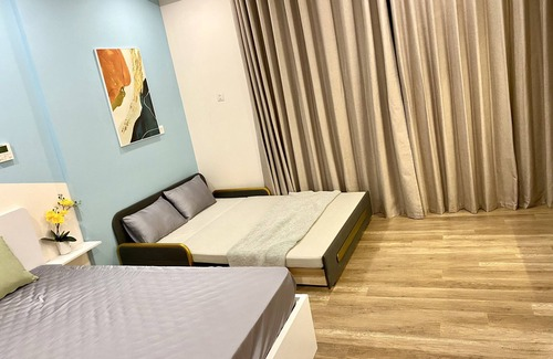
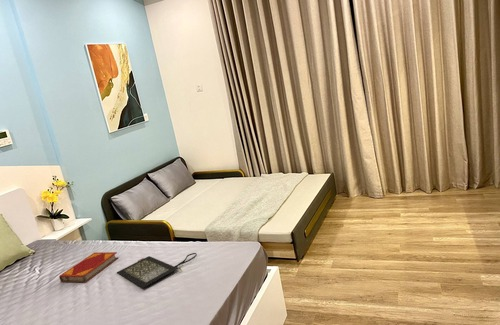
+ hardback book [58,251,119,284]
+ clutch bag [116,252,198,289]
